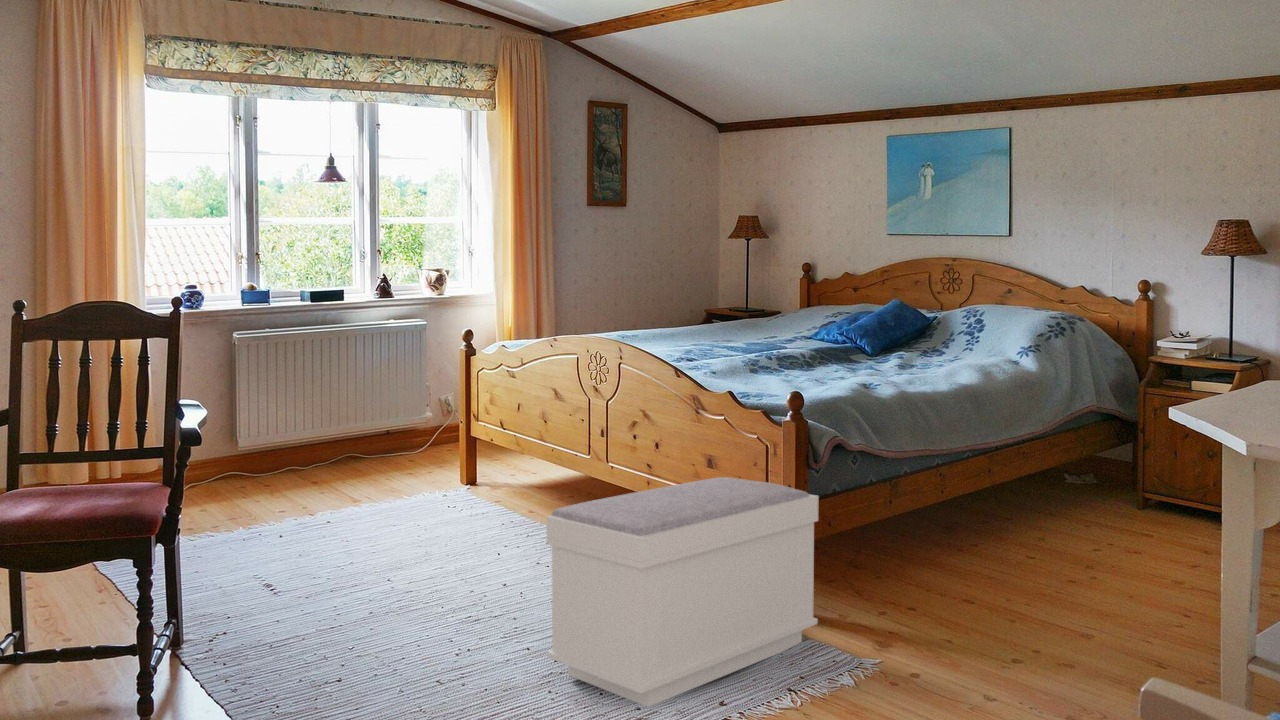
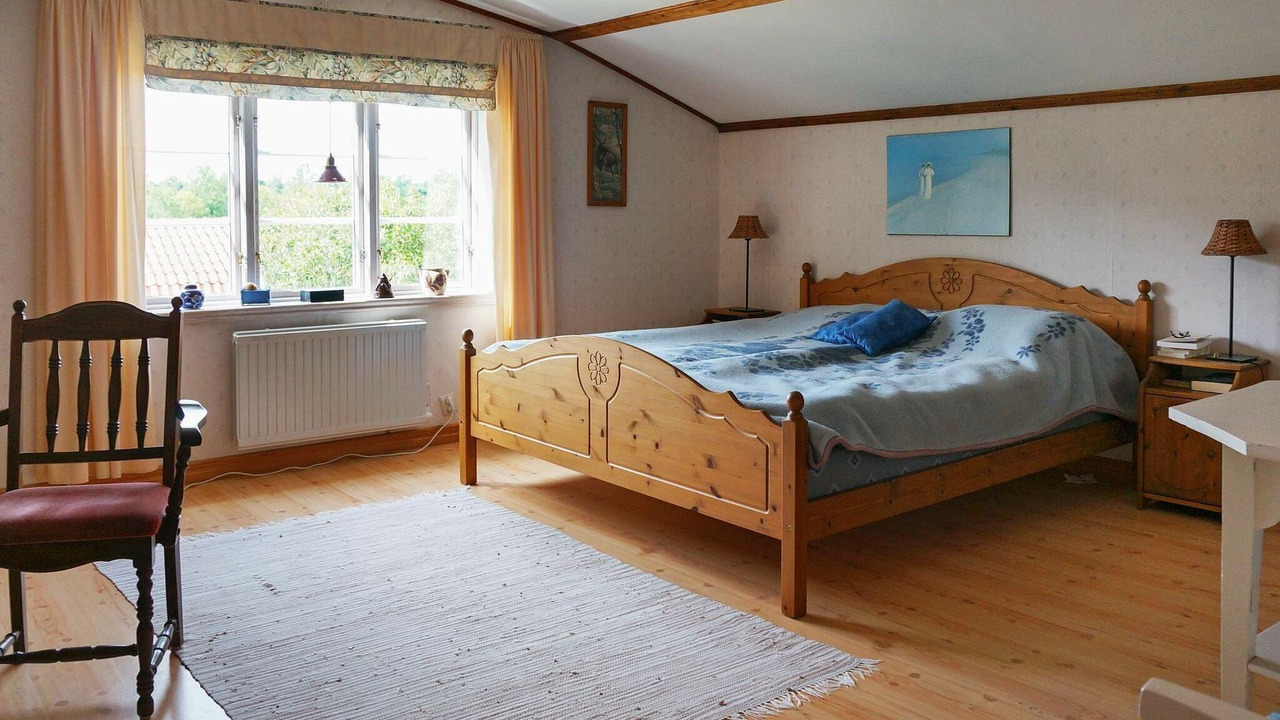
- bench [545,476,820,708]
